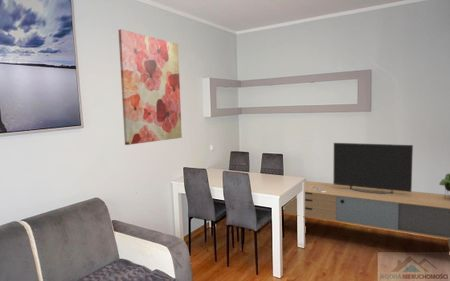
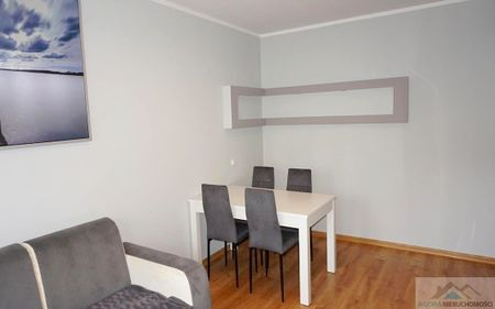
- media console [283,142,450,250]
- wall art [117,28,183,146]
